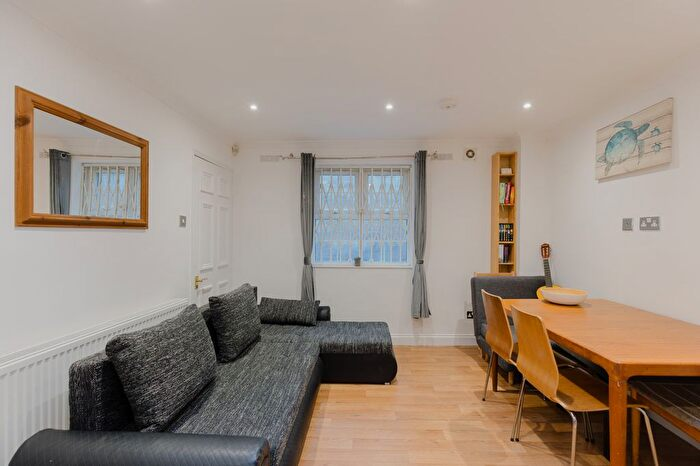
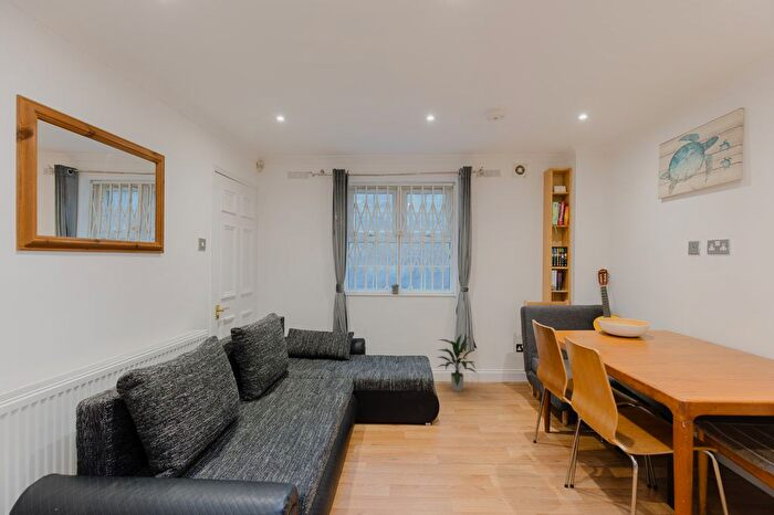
+ indoor plant [437,334,477,392]
